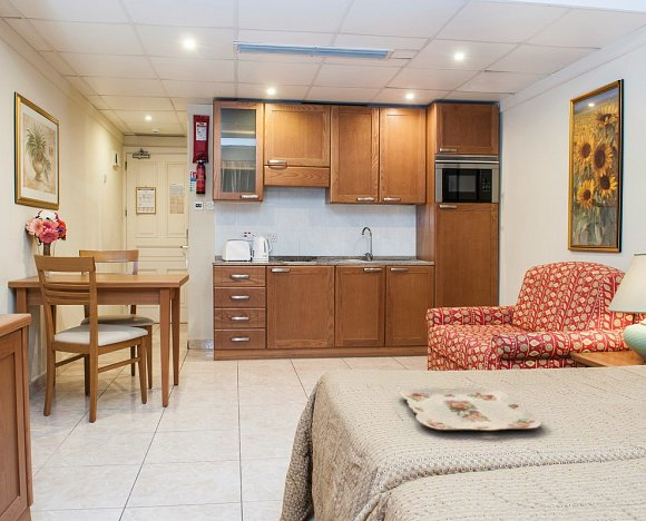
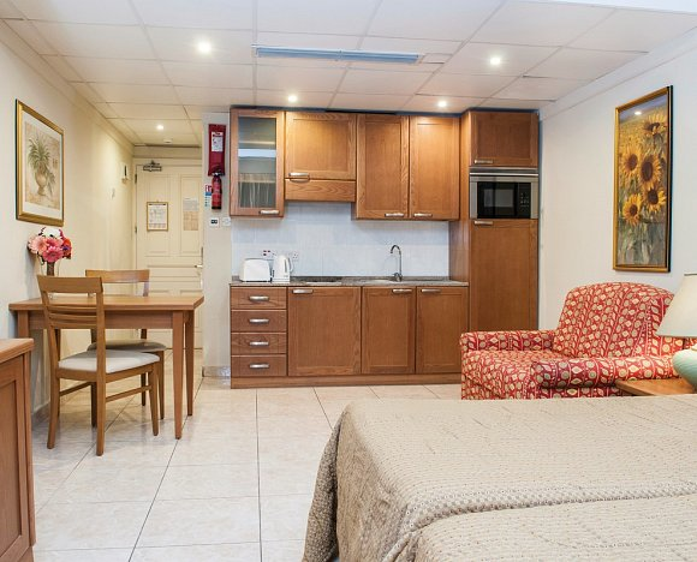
- serving tray [399,385,544,432]
